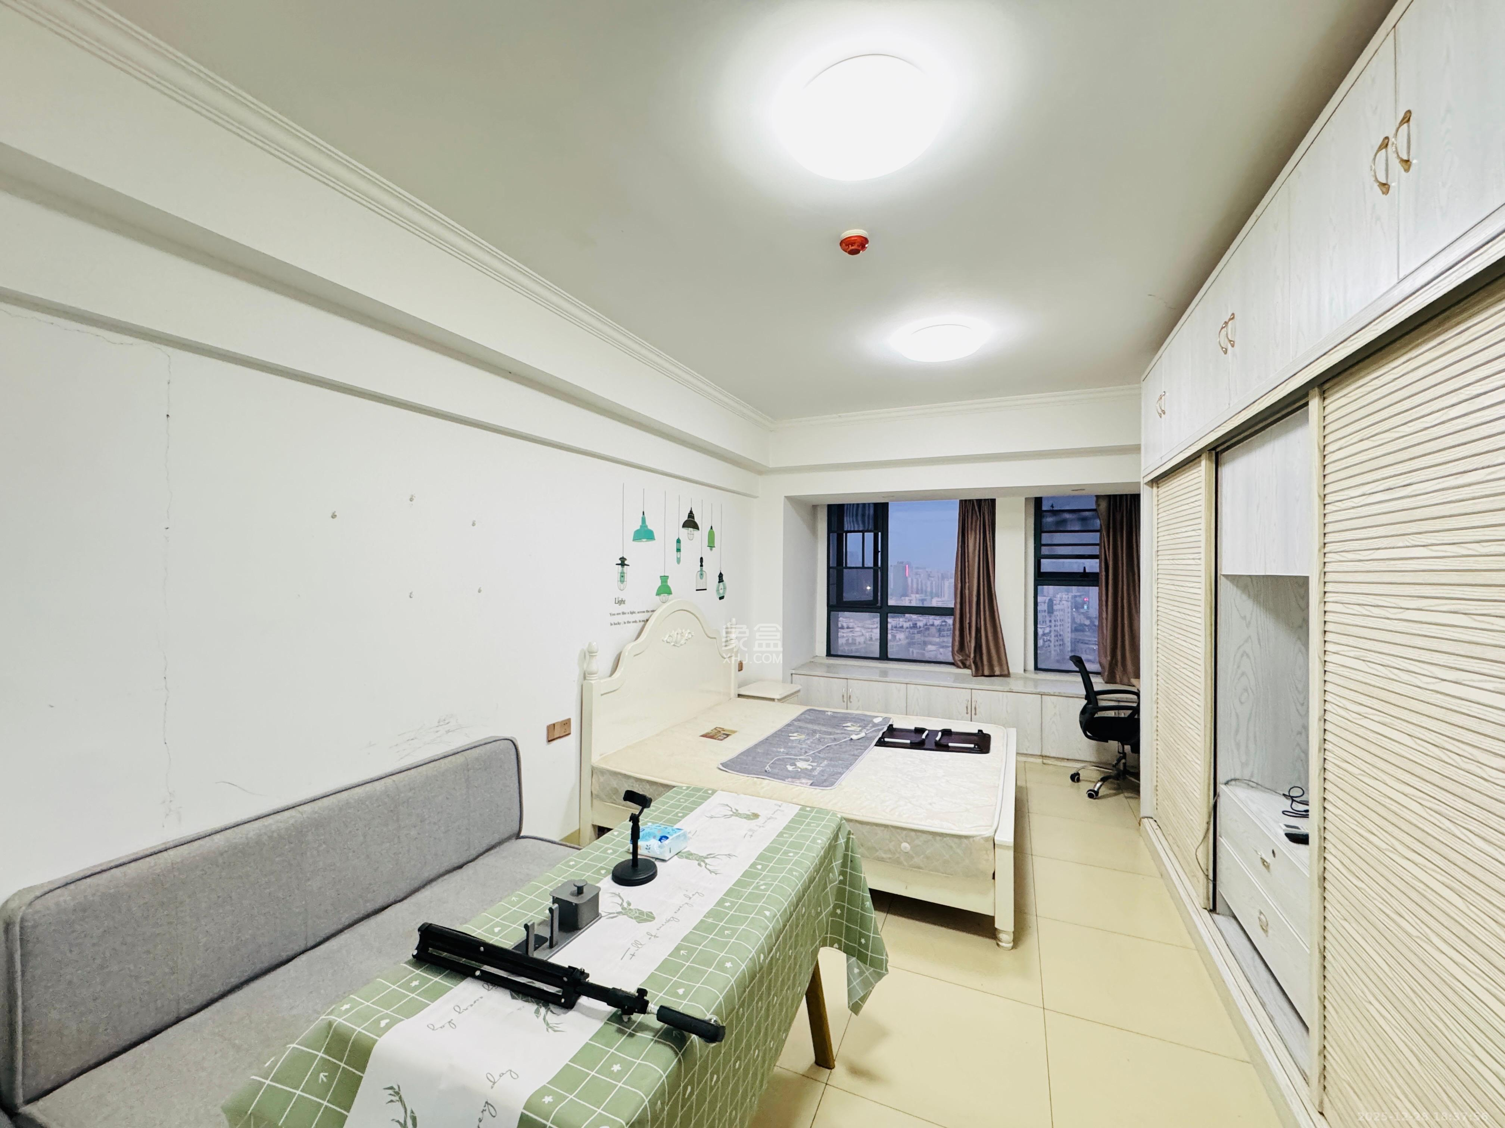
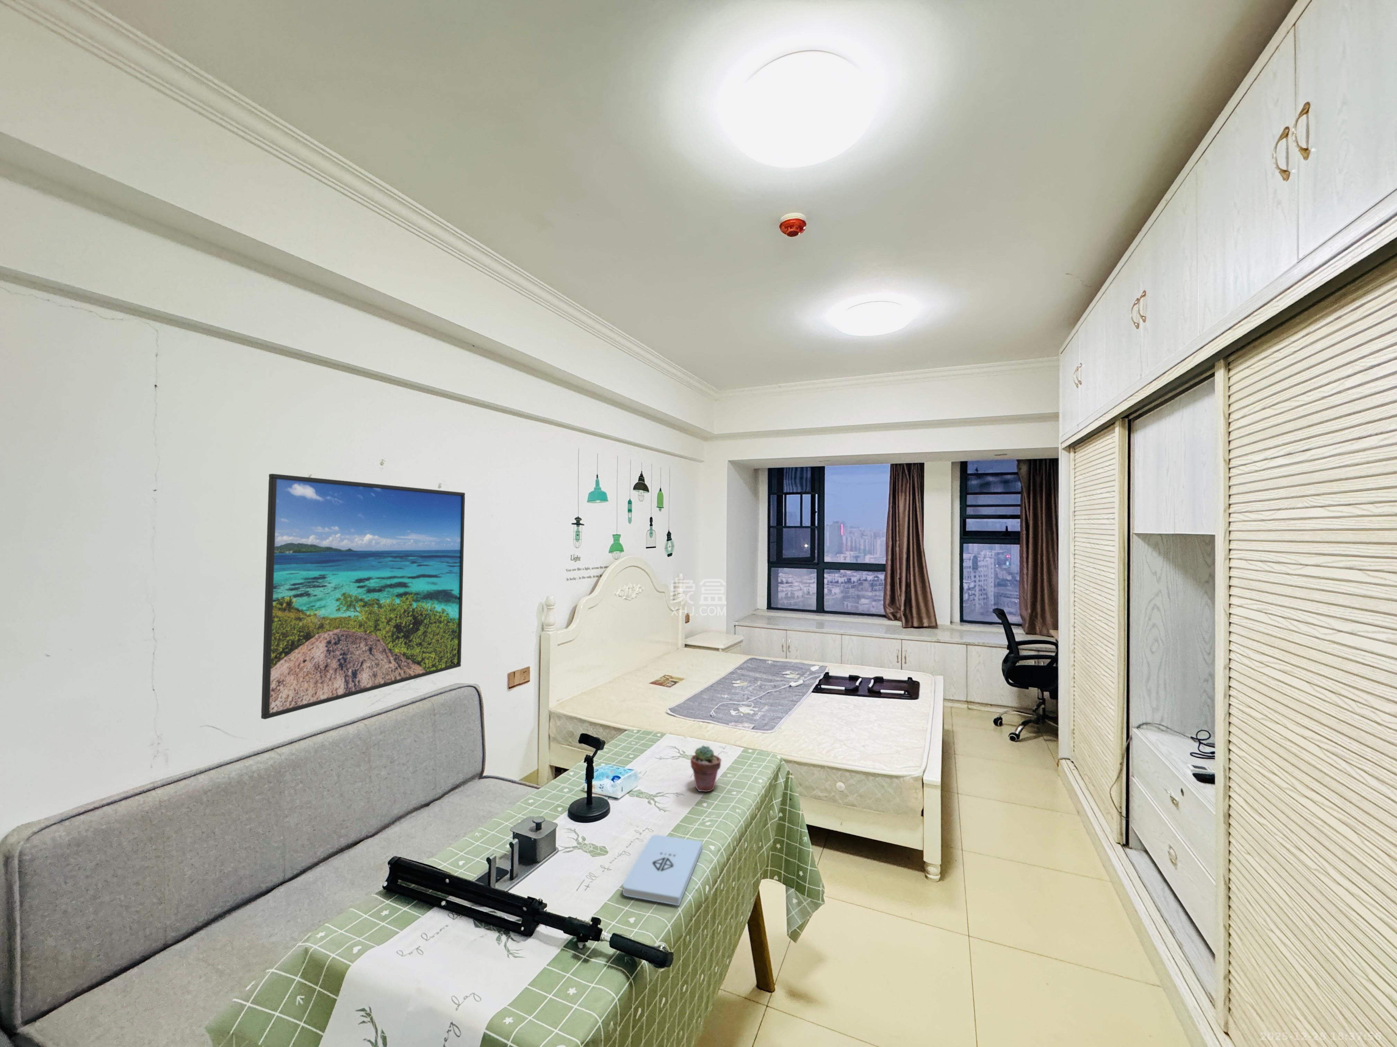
+ notepad [623,835,703,906]
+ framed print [261,473,465,719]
+ potted succulent [690,745,722,792]
